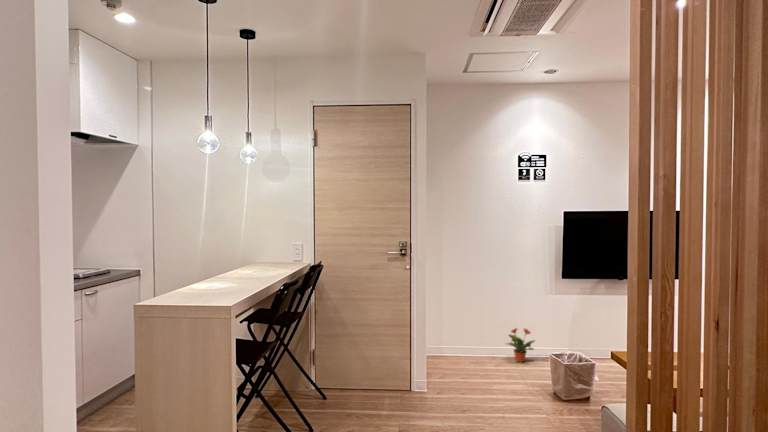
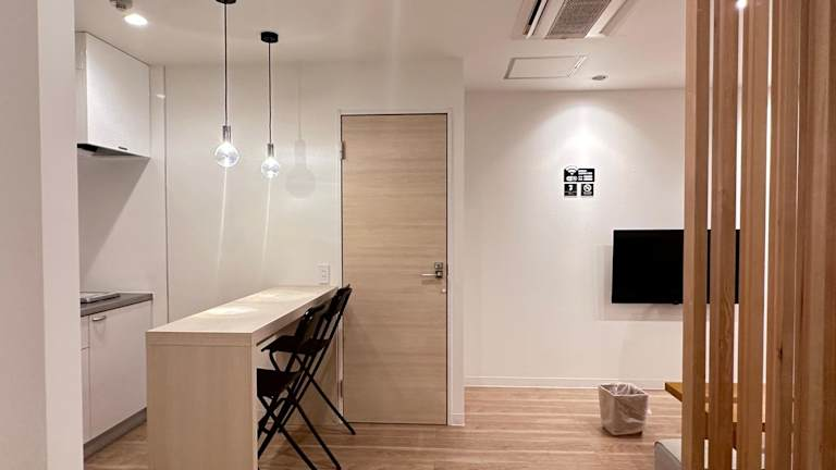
- potted plant [504,327,537,363]
